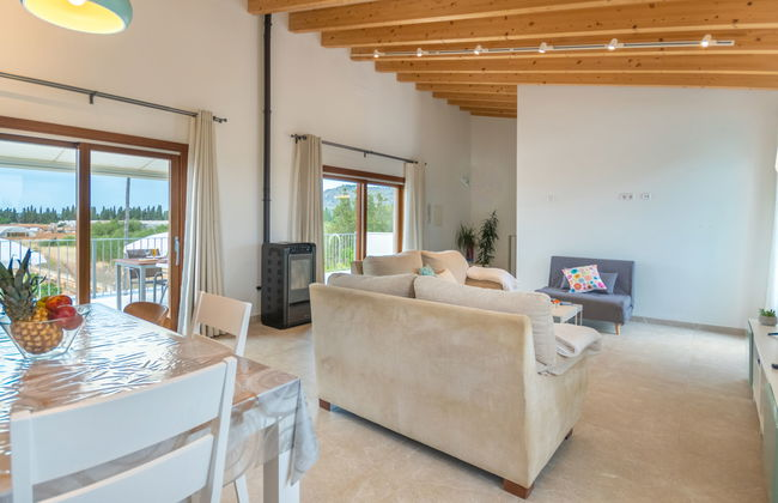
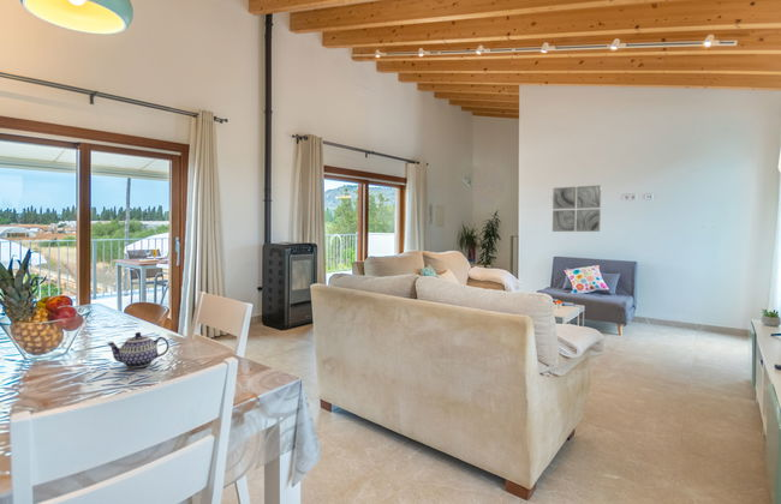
+ wall art [552,184,602,233]
+ teapot [106,331,171,368]
